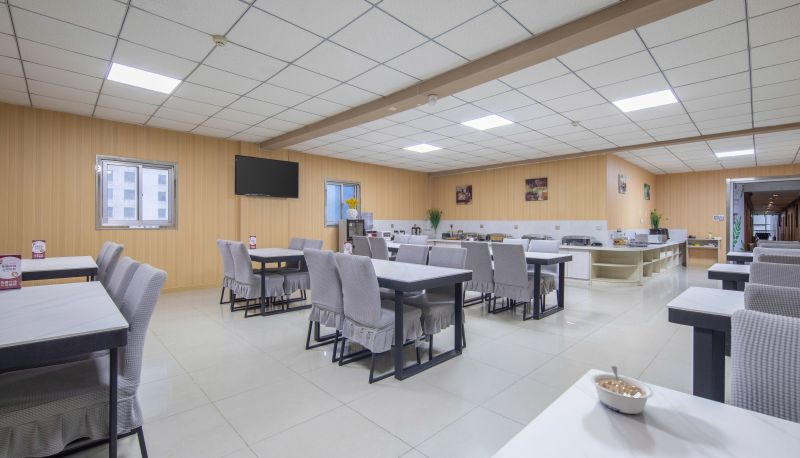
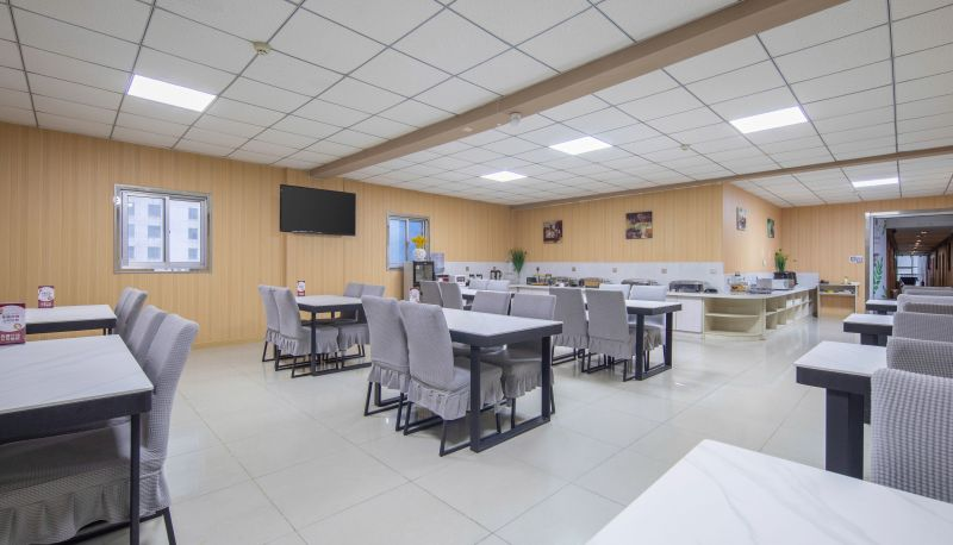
- legume [589,365,655,415]
